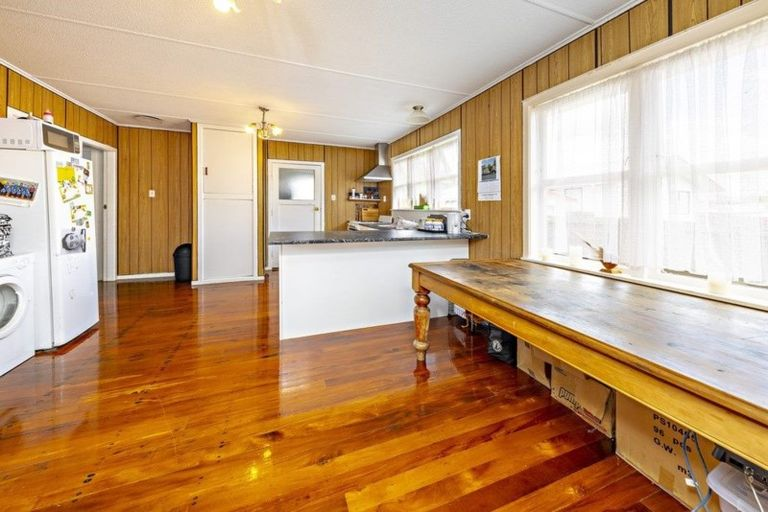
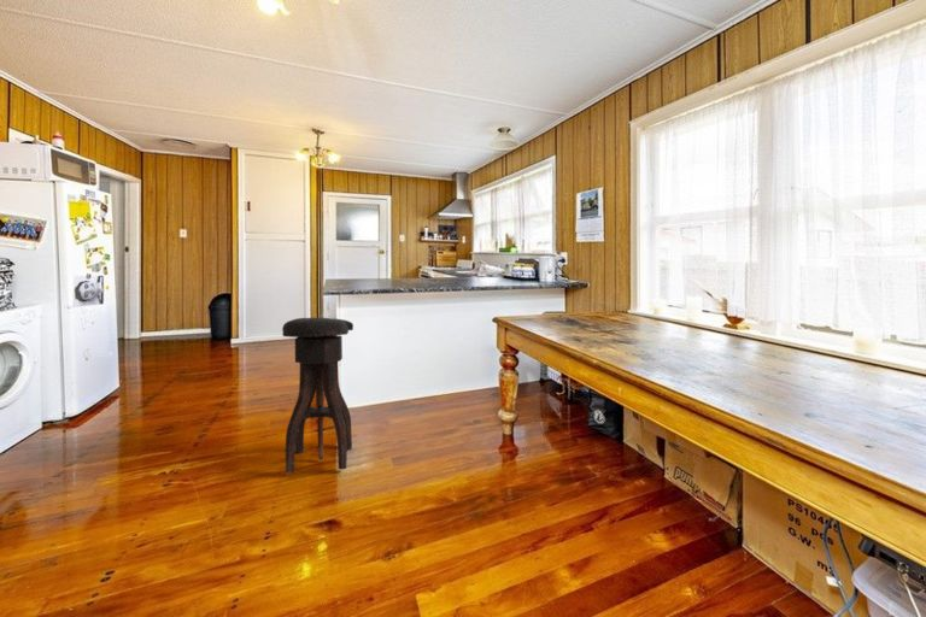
+ stool [281,317,354,475]
